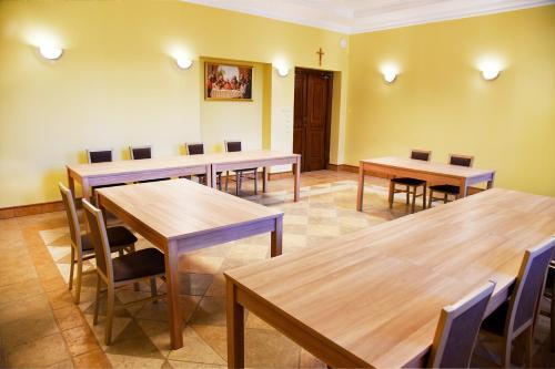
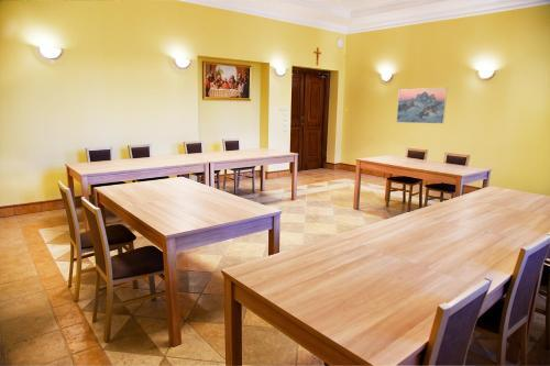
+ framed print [396,87,448,124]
